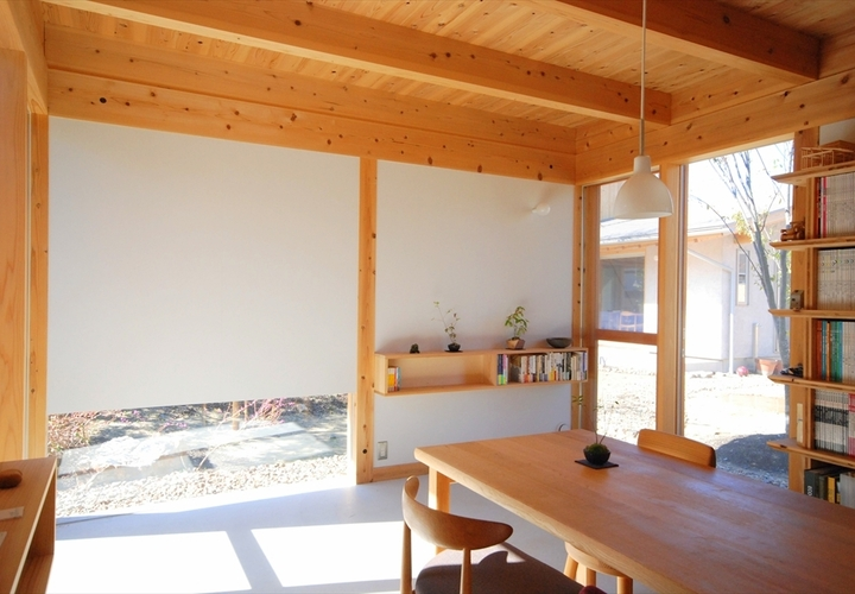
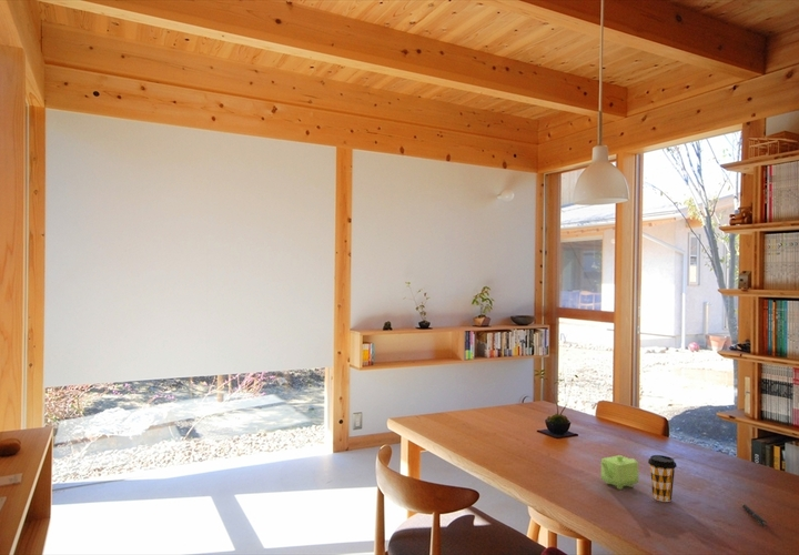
+ teapot [599,454,639,491]
+ coffee cup [647,454,677,503]
+ pen [741,503,767,526]
